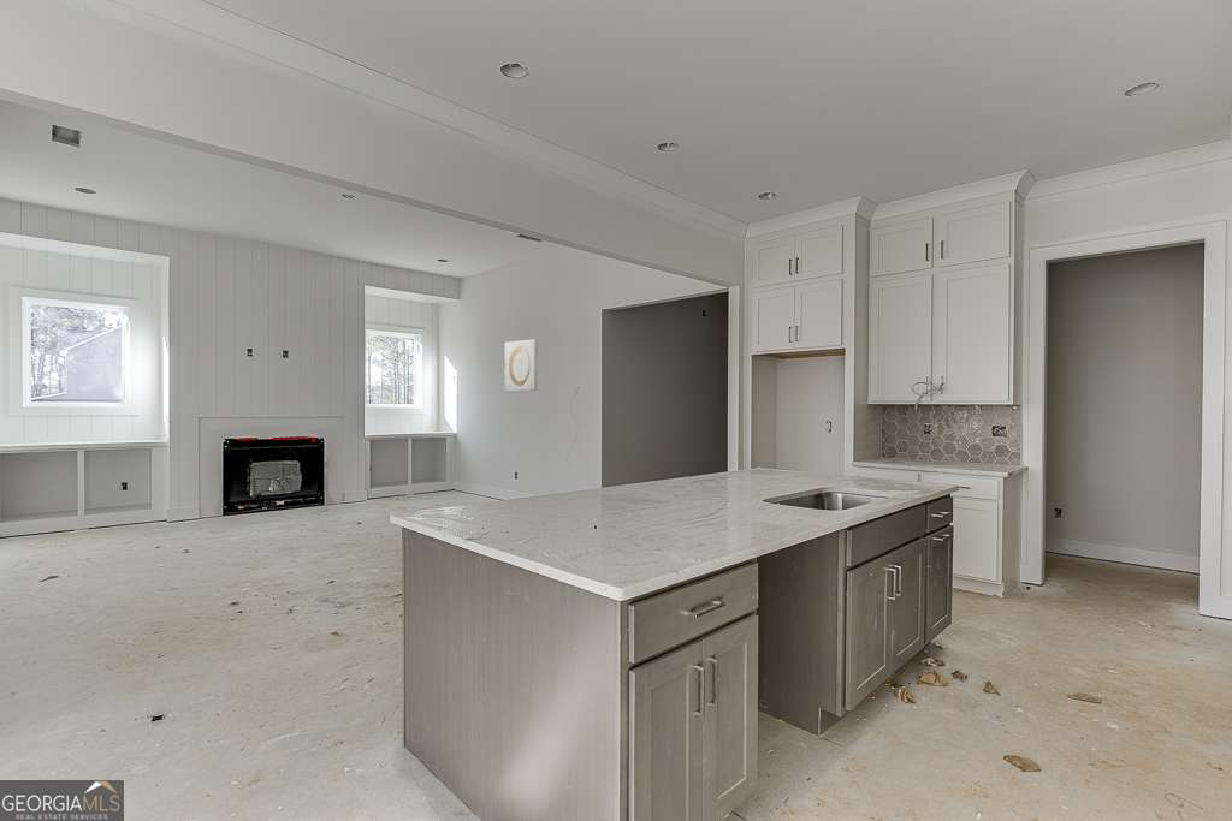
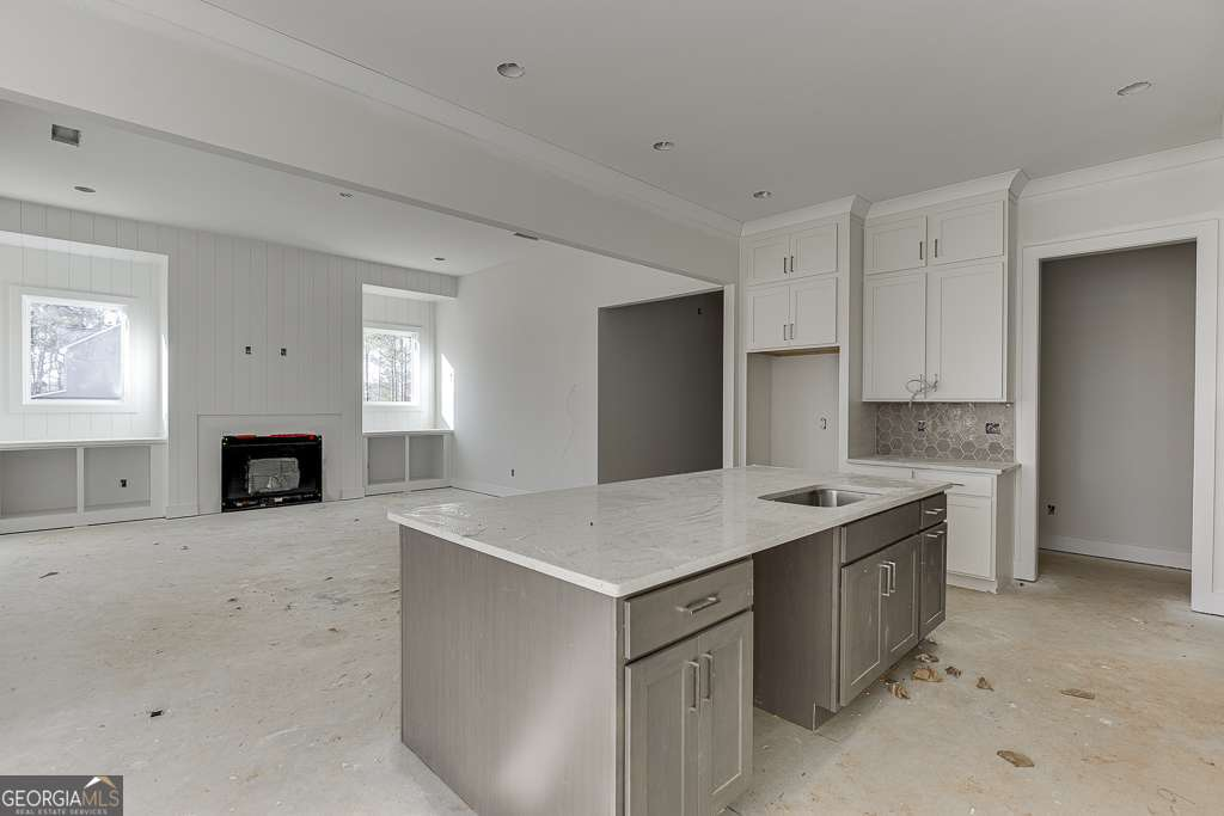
- wall art [503,338,538,392]
